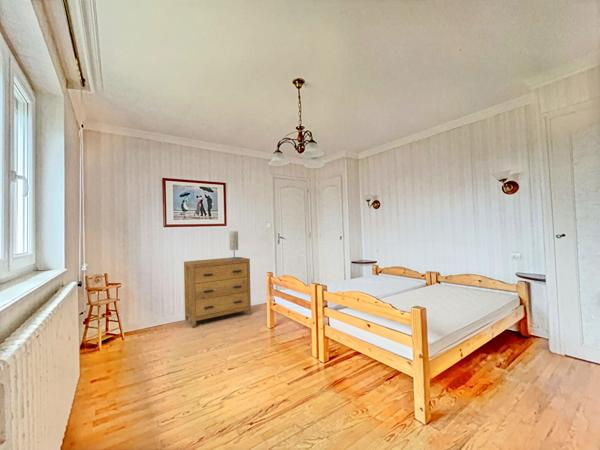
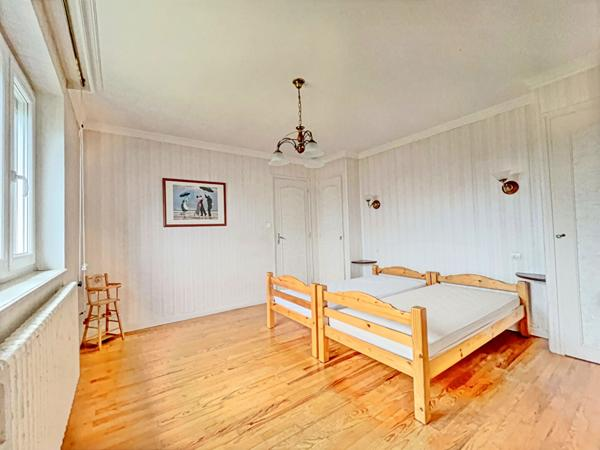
- dresser [183,257,252,329]
- table lamp [226,230,243,259]
